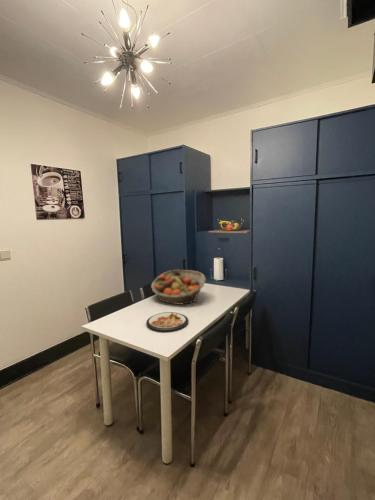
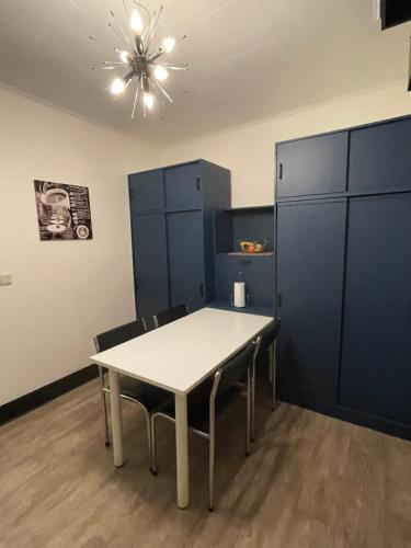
- fruit basket [150,269,207,306]
- dish [145,311,189,332]
